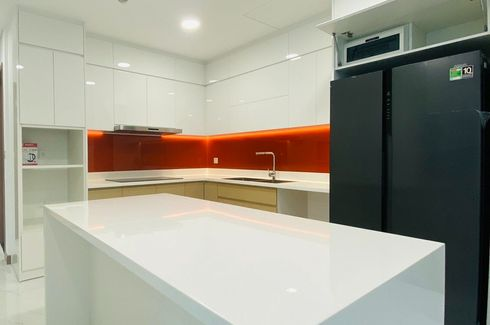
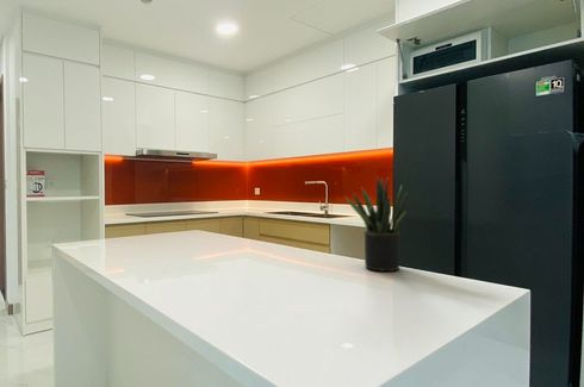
+ potted plant [343,176,409,273]
